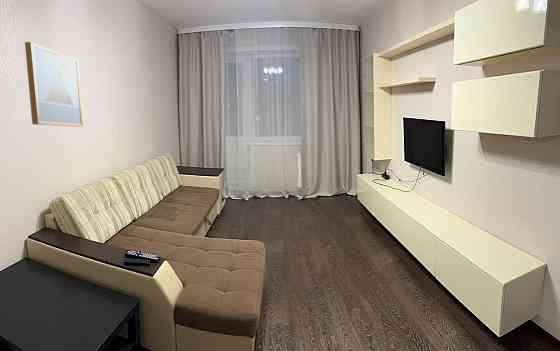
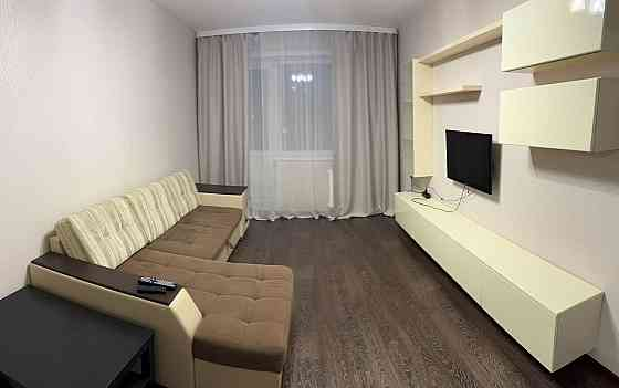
- wall art [24,41,84,128]
